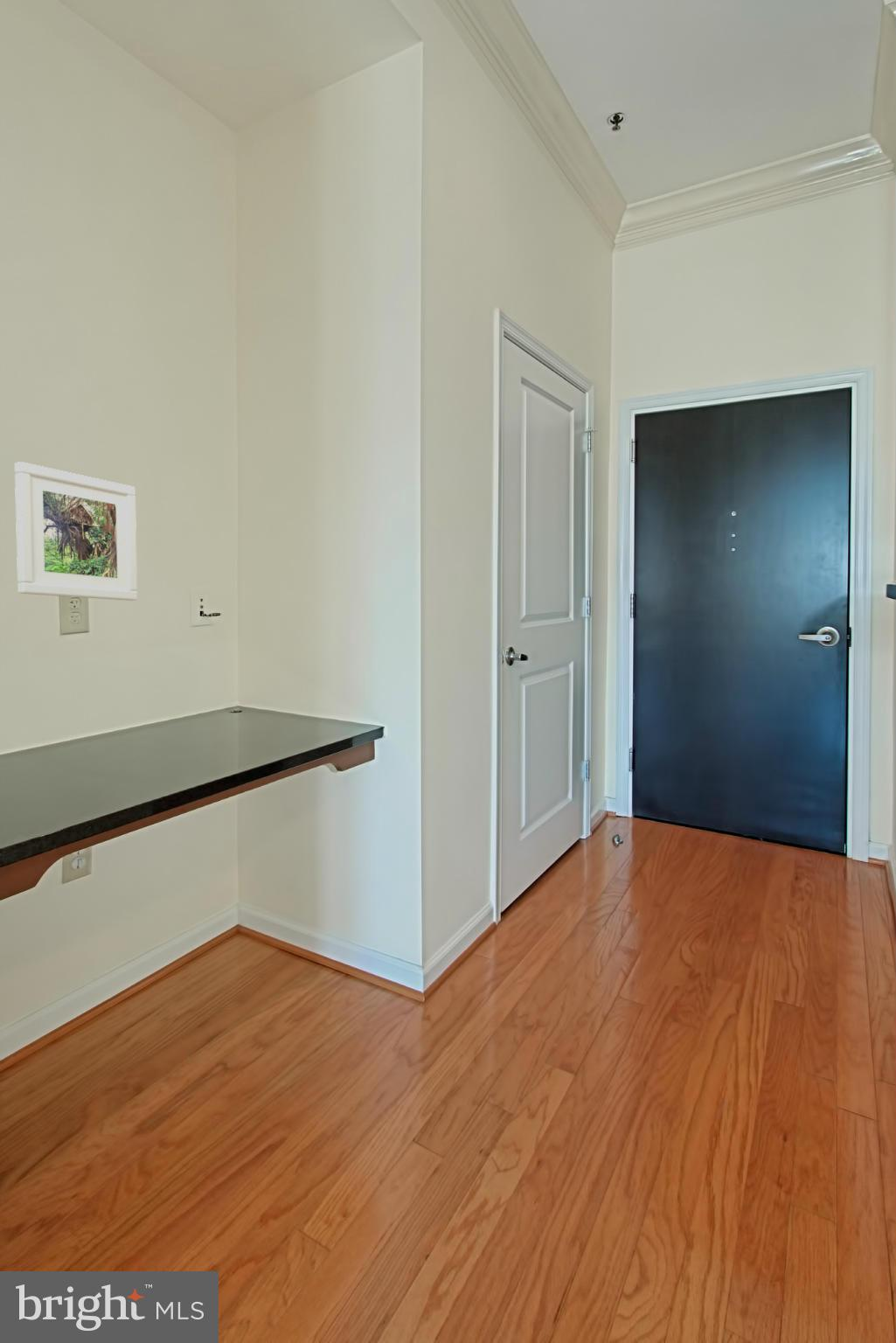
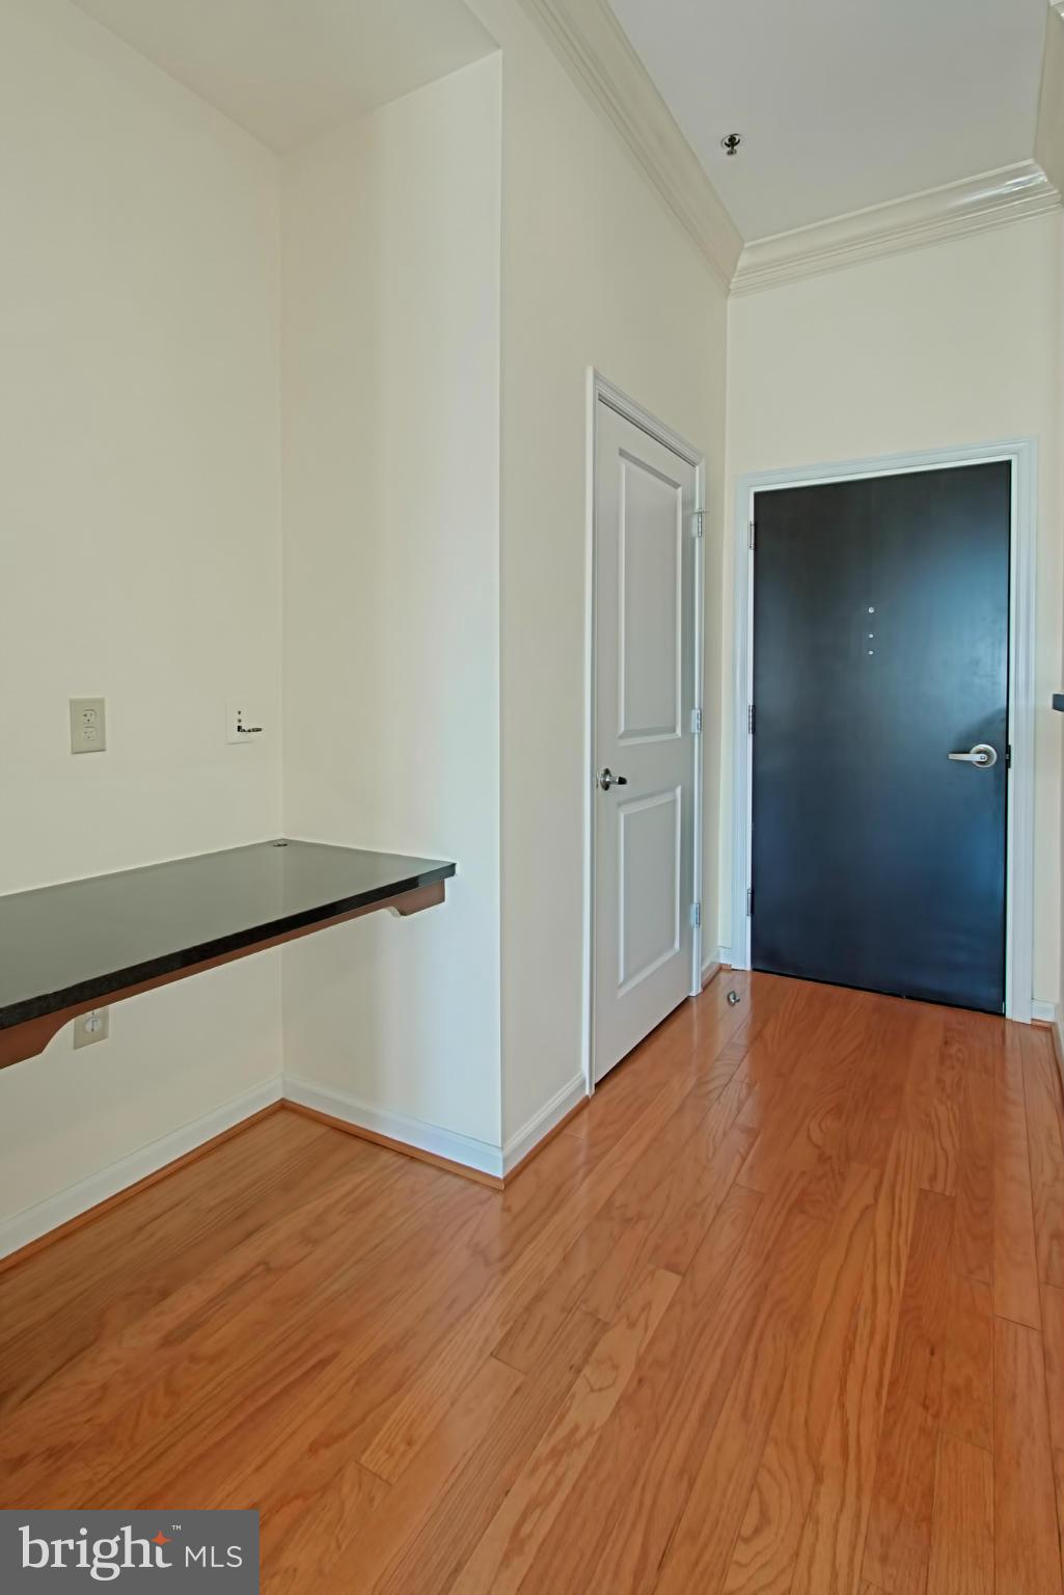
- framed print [14,461,138,602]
